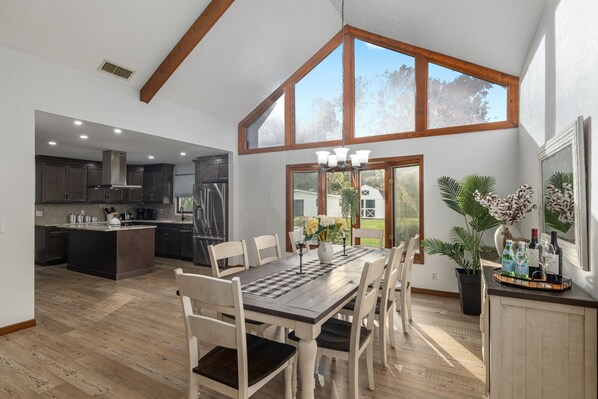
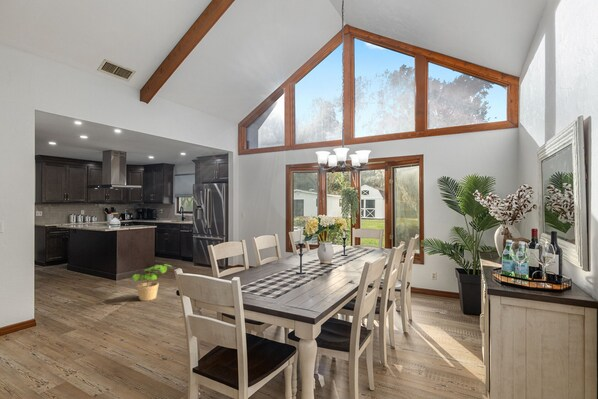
+ potted plant [131,263,173,302]
